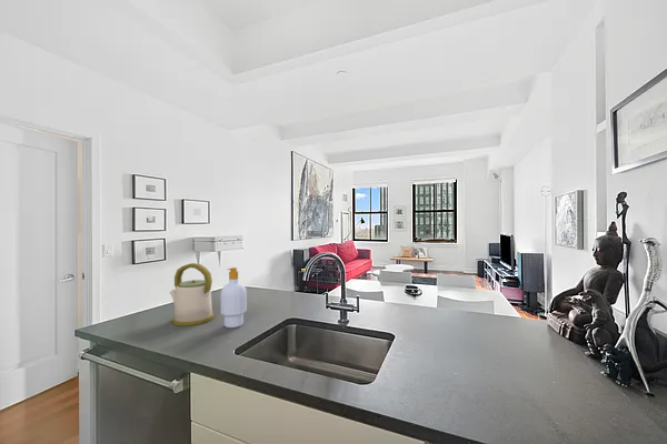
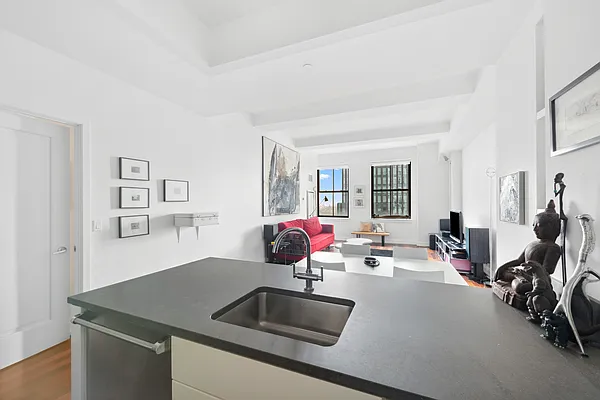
- kettle [169,262,216,327]
- soap bottle [220,266,248,329]
